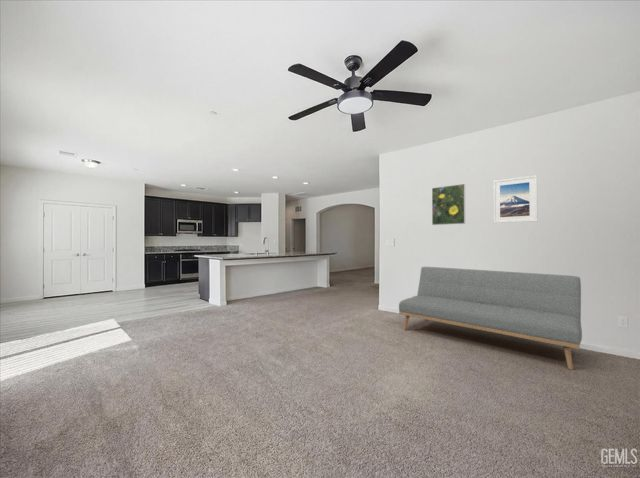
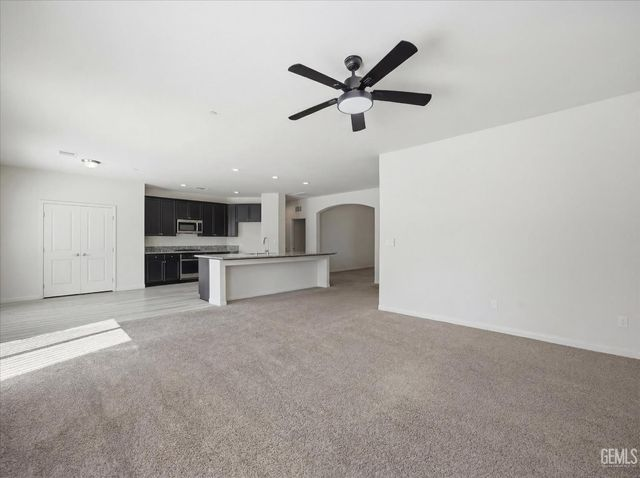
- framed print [431,183,466,226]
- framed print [492,174,538,224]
- sofa [398,266,583,371]
